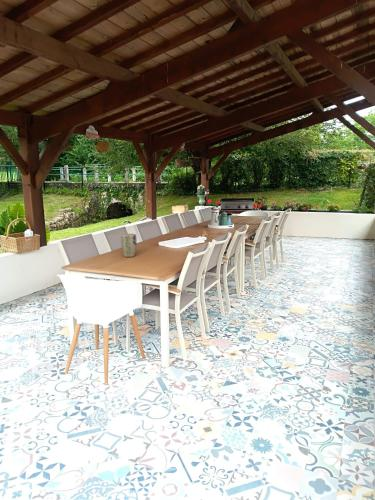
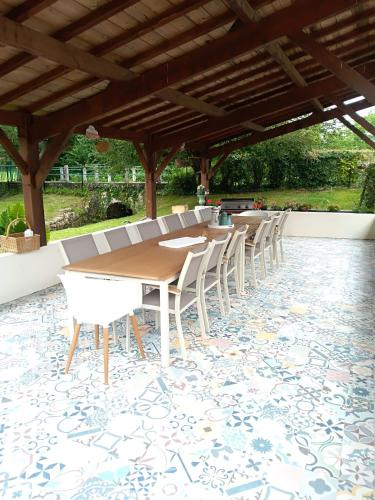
- plant pot [120,233,138,258]
